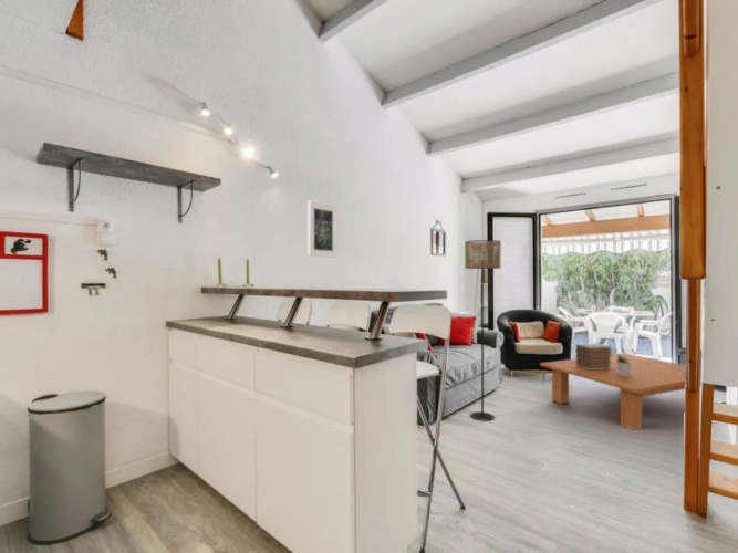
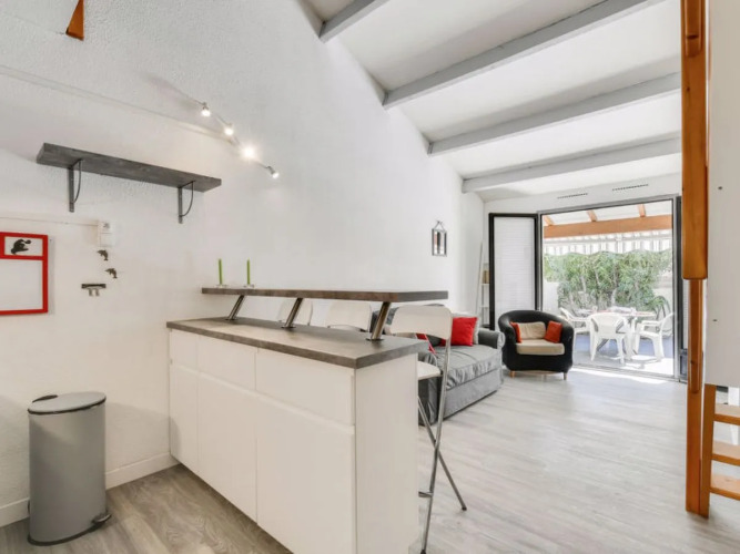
- book stack [574,343,613,369]
- coffee table [539,353,686,431]
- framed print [306,199,339,259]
- floor lamp [464,239,502,422]
- potted plant [615,353,633,376]
